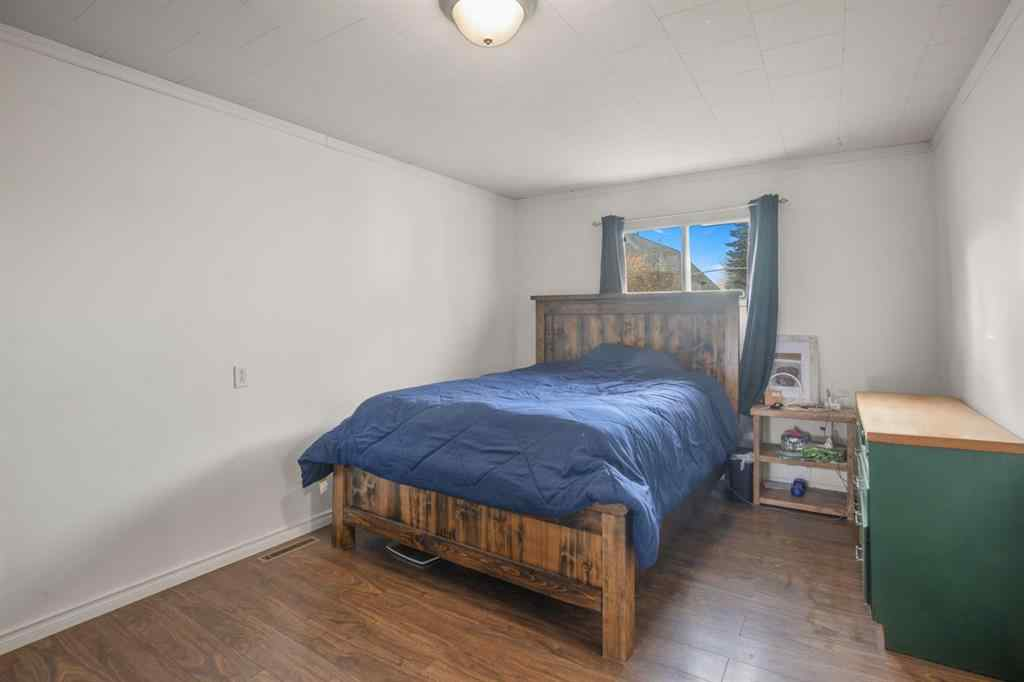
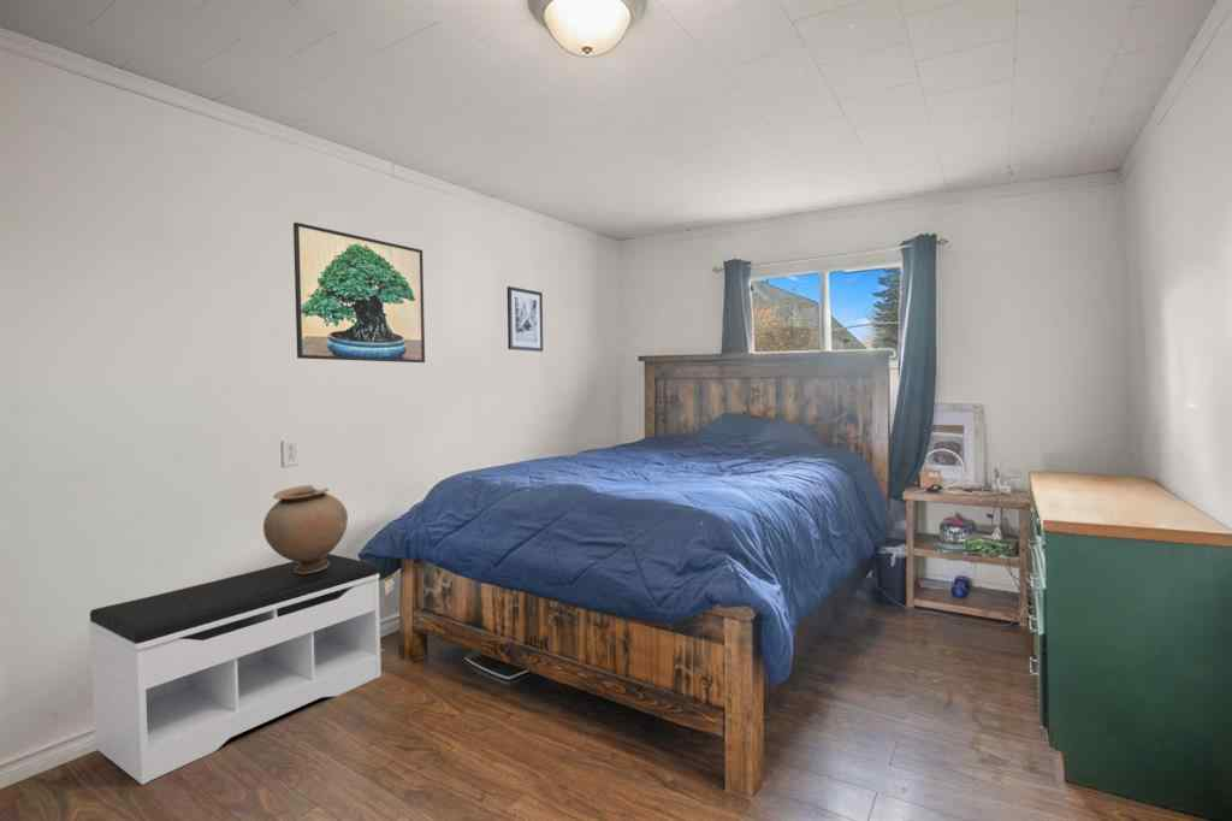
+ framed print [292,222,426,364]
+ wall art [507,285,544,353]
+ vase [262,484,349,574]
+ bench [88,553,383,786]
